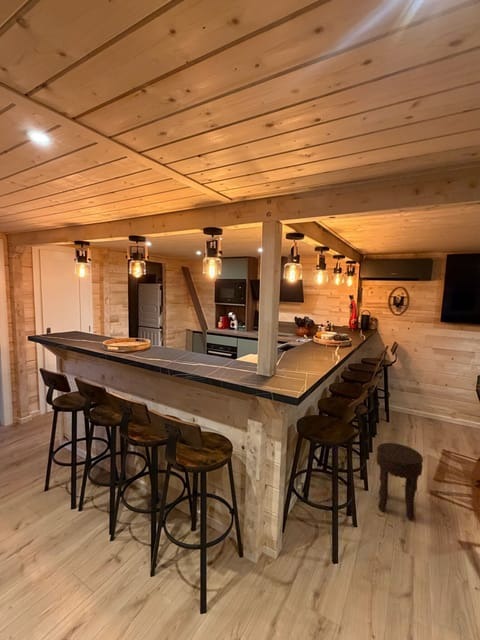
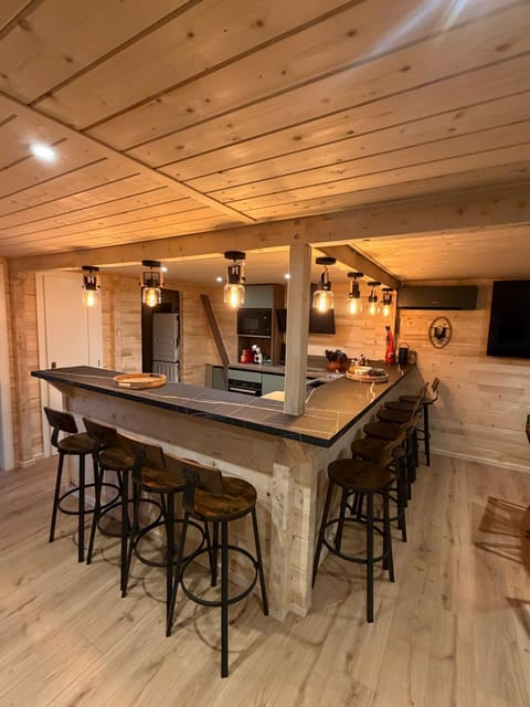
- side table [376,442,424,521]
